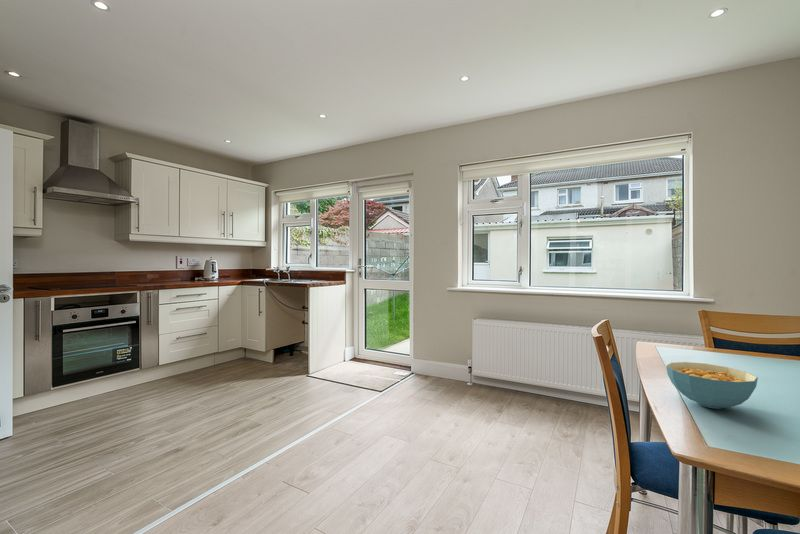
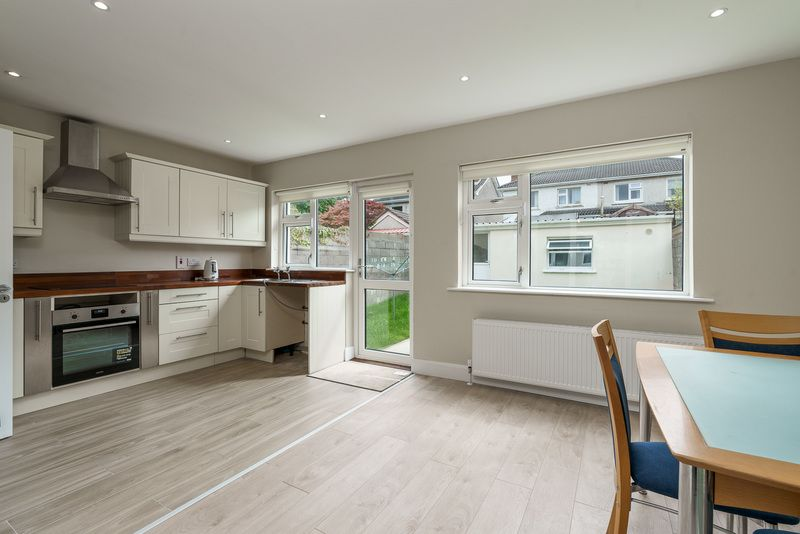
- cereal bowl [665,361,759,410]
